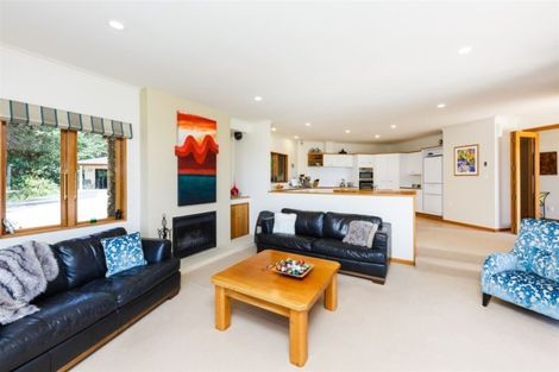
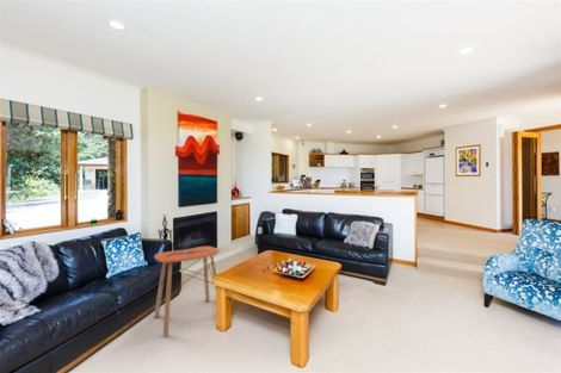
+ side table [153,245,221,337]
